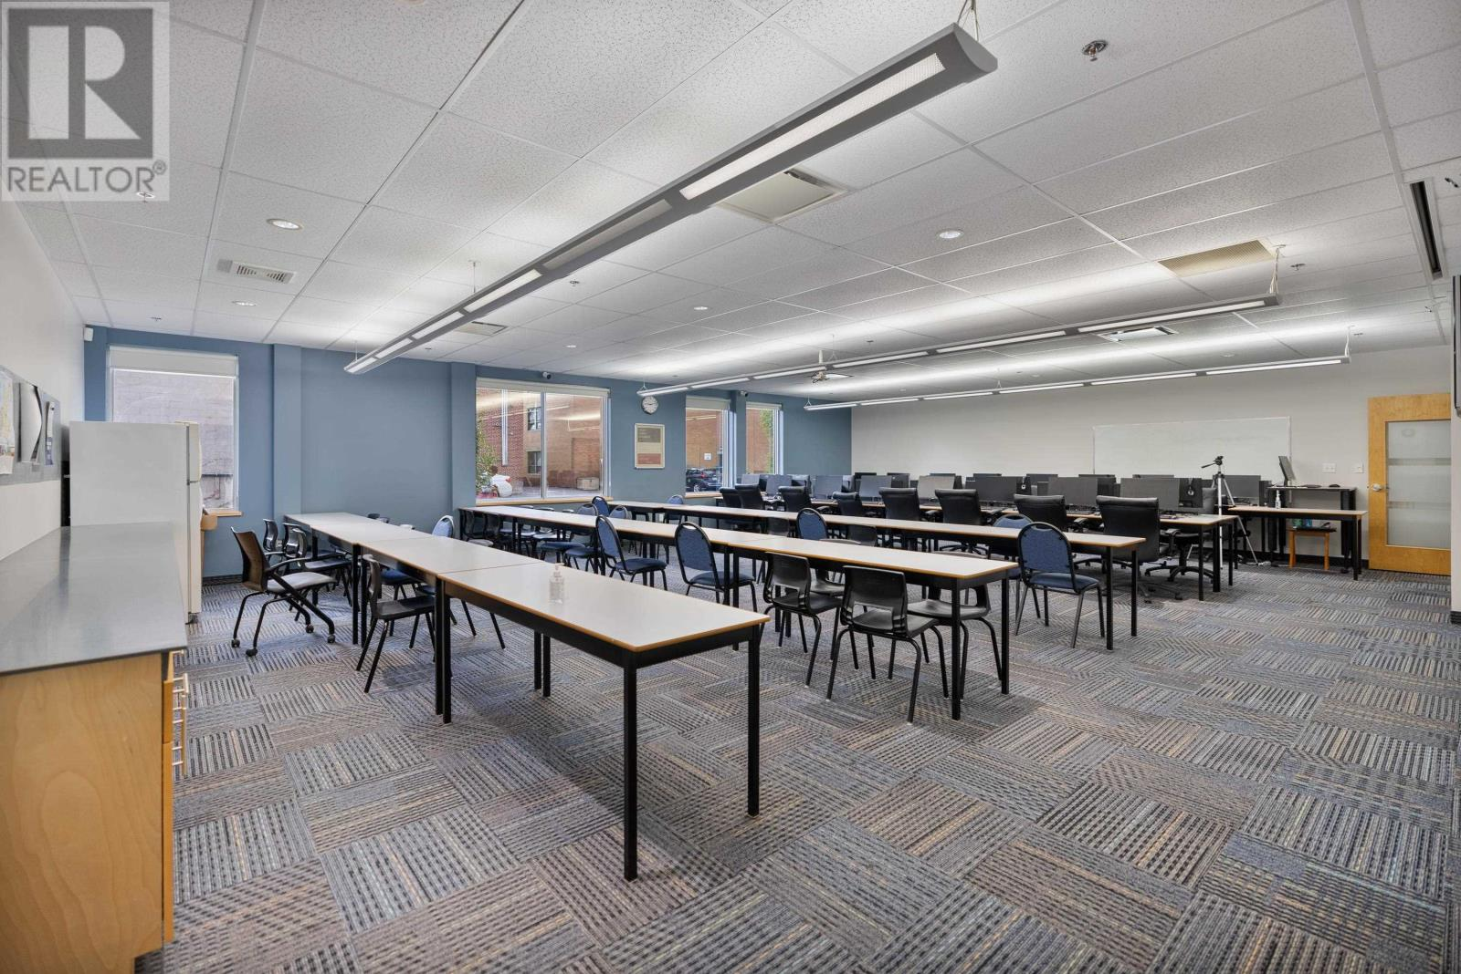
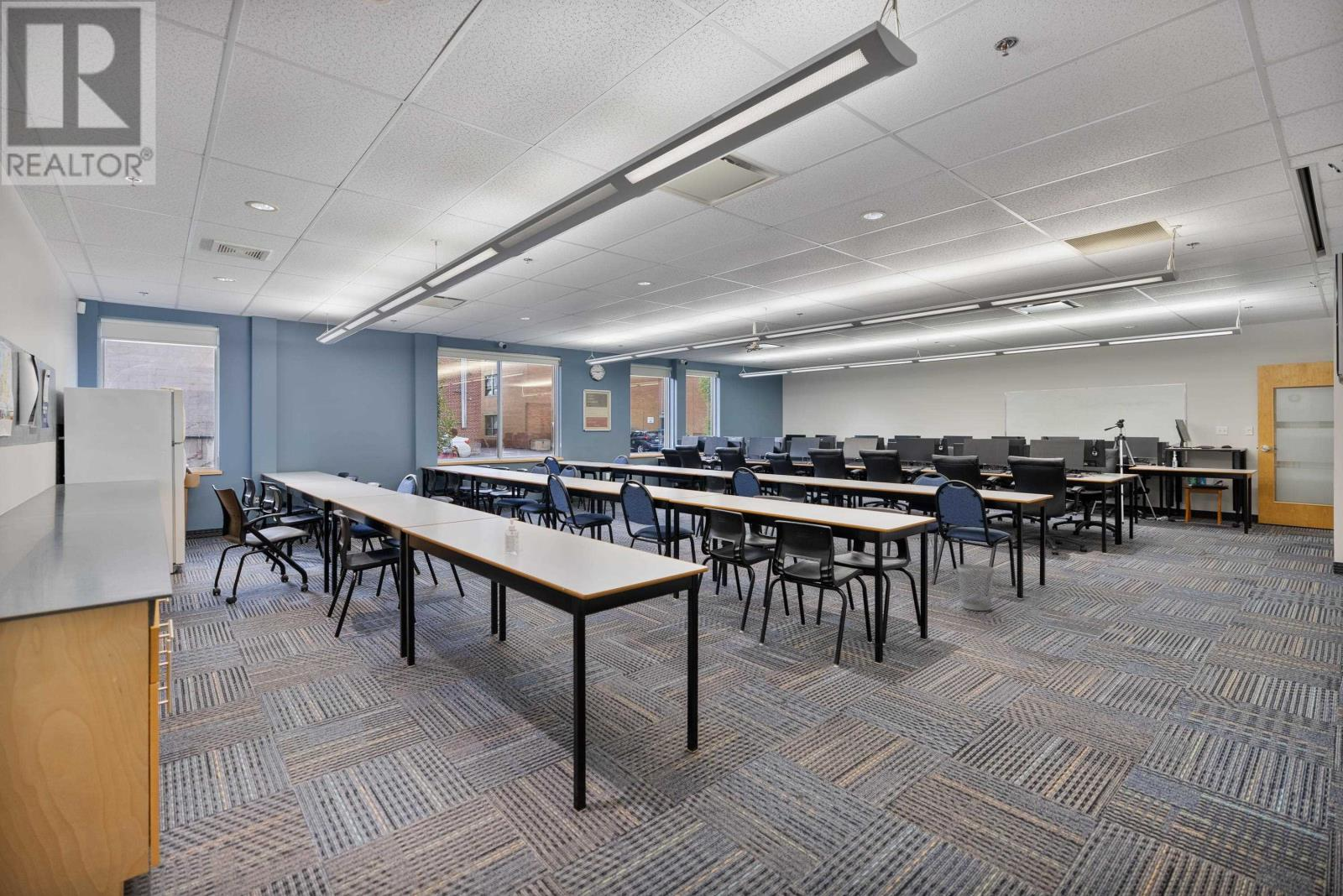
+ wastebasket [956,563,995,612]
